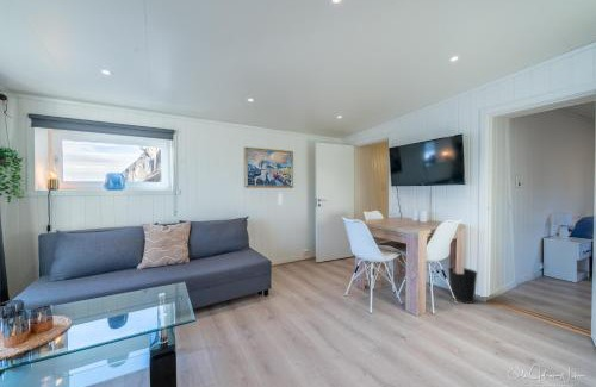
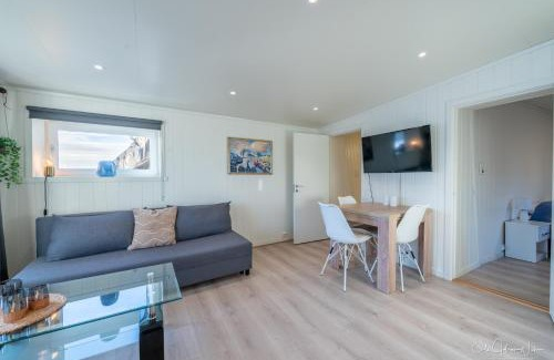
- wastebasket [447,267,479,305]
